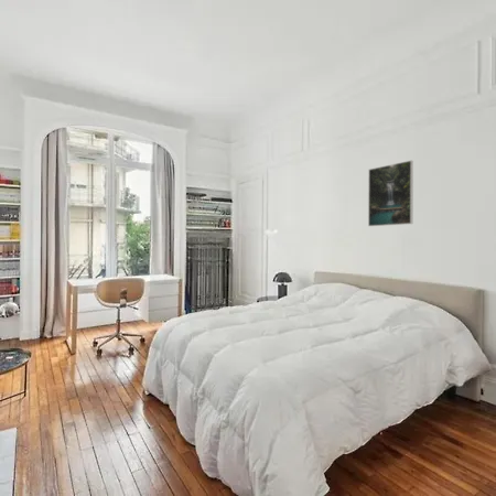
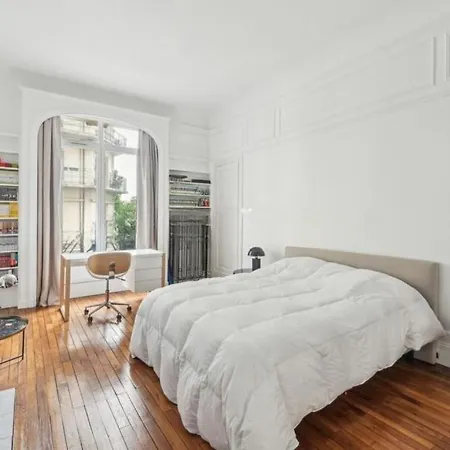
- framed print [367,160,414,227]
